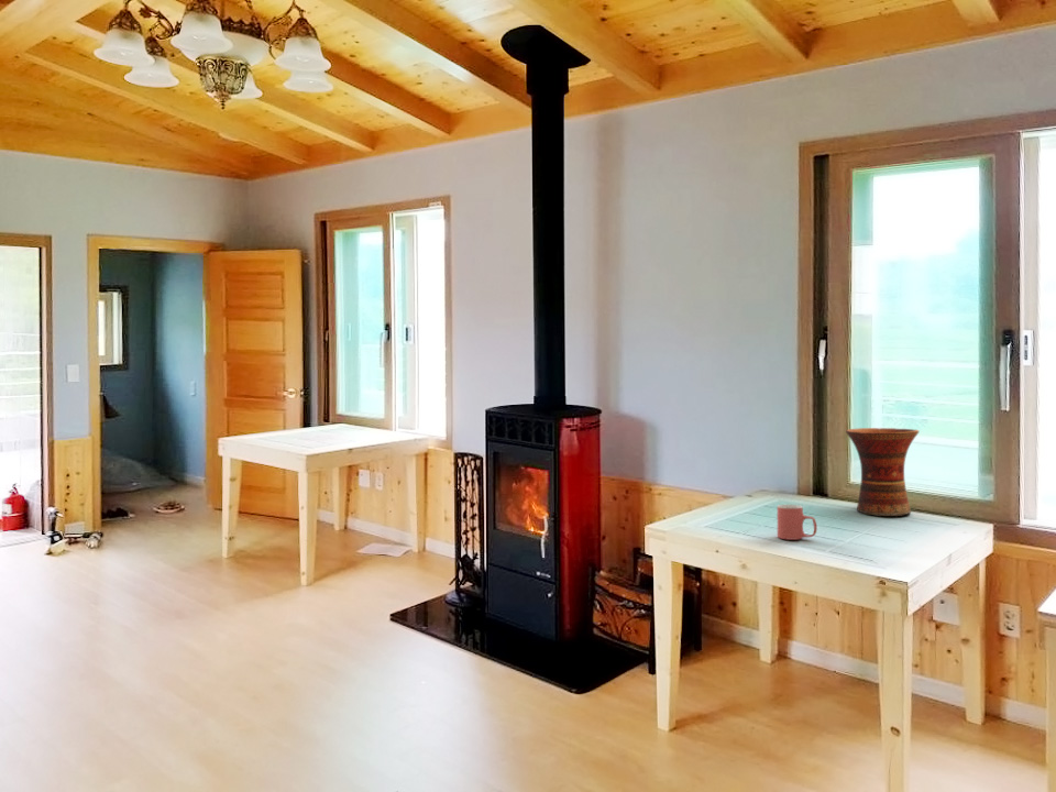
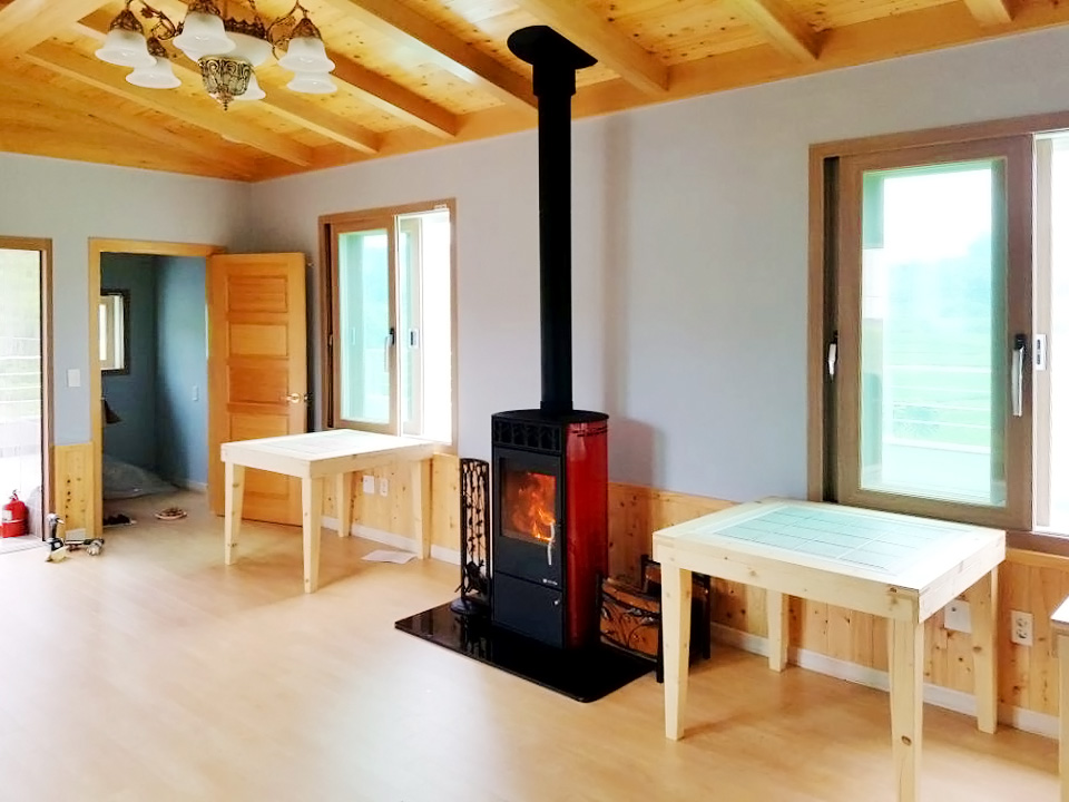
- mug [777,504,818,541]
- vase [845,427,920,517]
